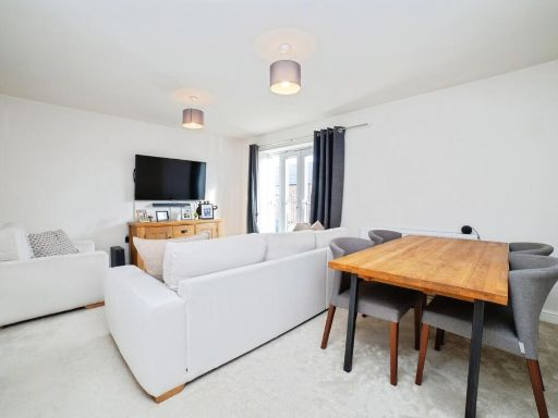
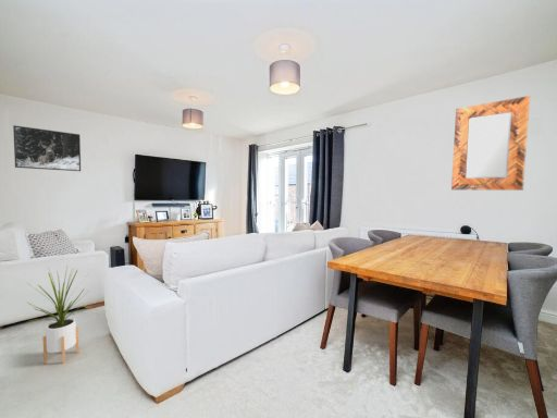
+ house plant [25,266,89,365]
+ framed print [12,124,82,172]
+ home mirror [450,95,531,192]
